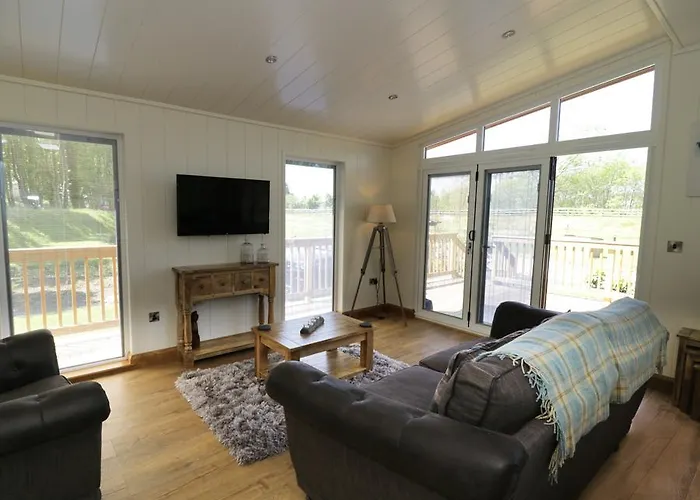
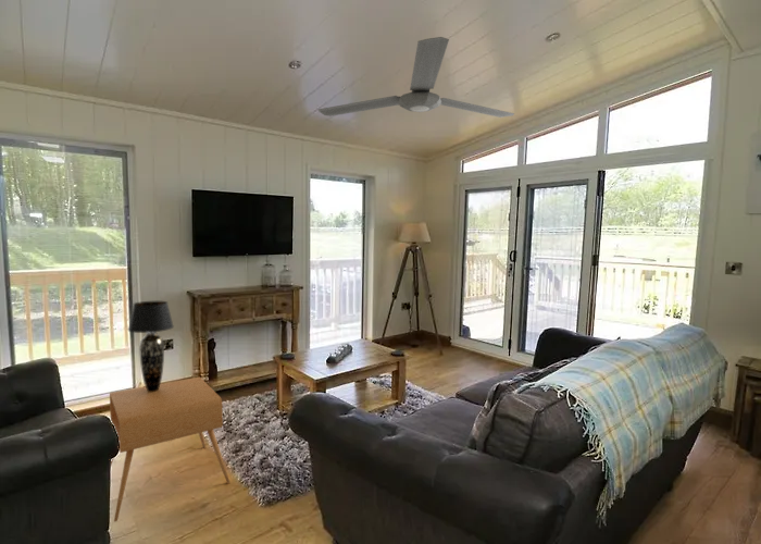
+ side table [109,375,232,522]
+ ceiling fan [317,36,515,119]
+ table lamp [127,300,175,392]
